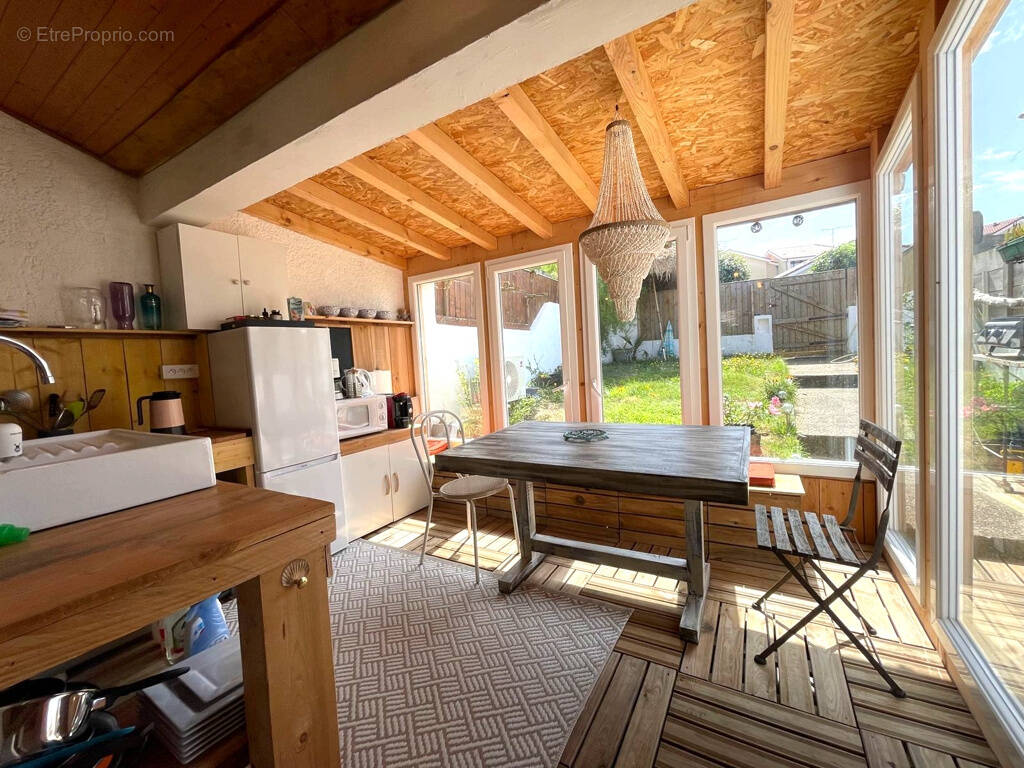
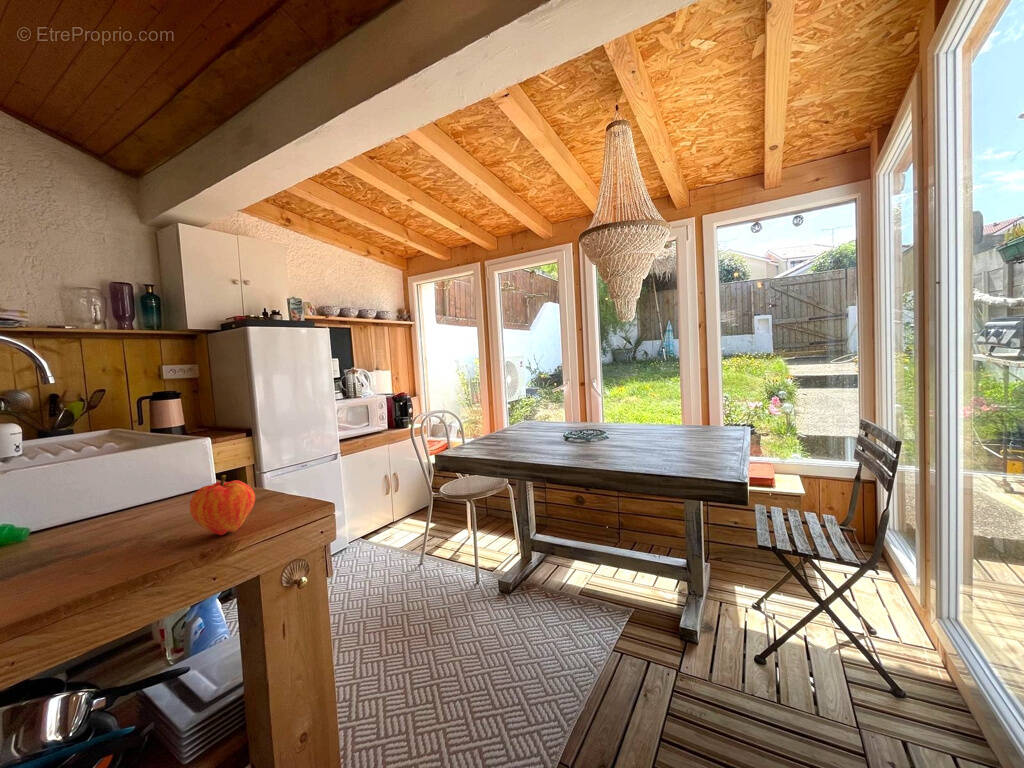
+ fruit [189,474,256,536]
